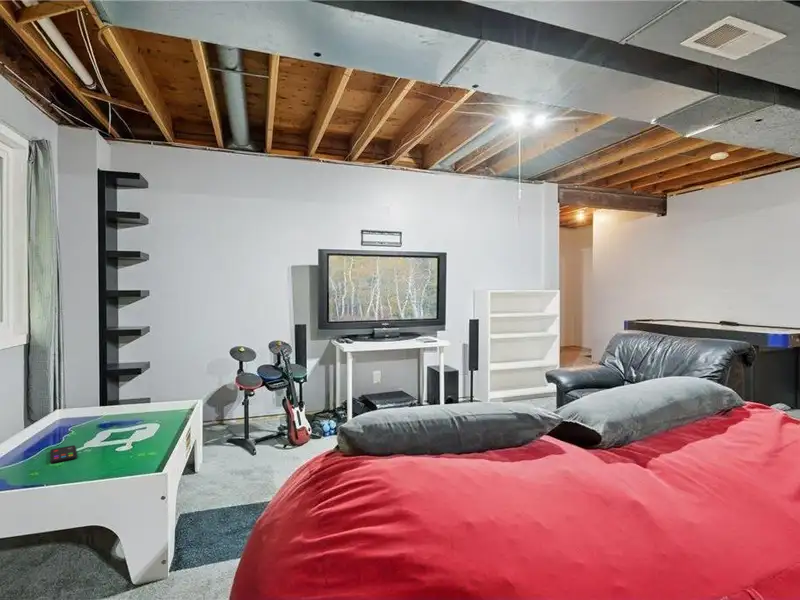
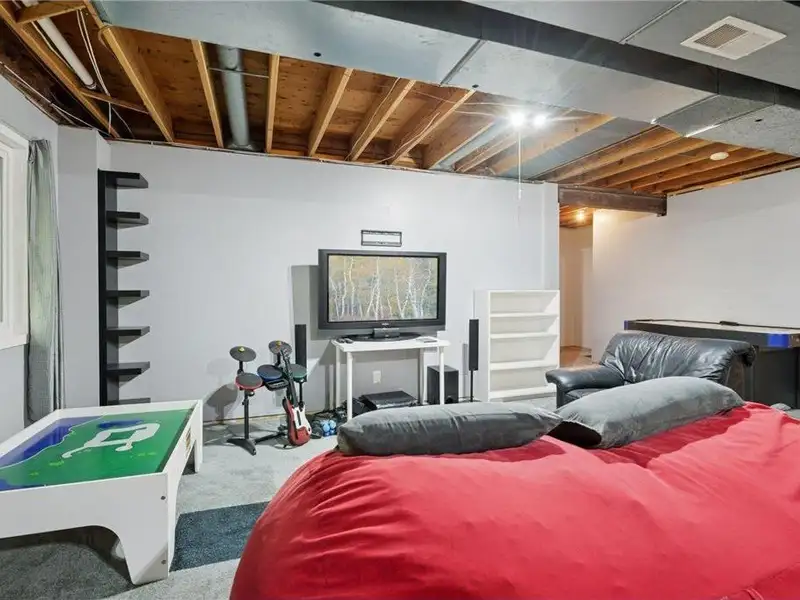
- smart remote [49,444,78,464]
